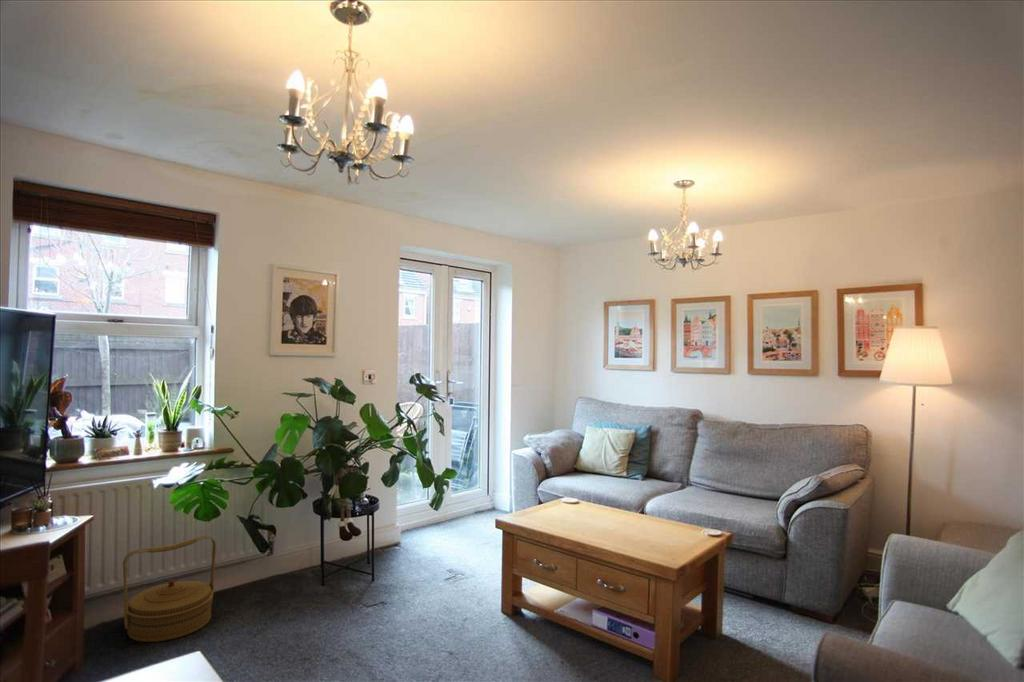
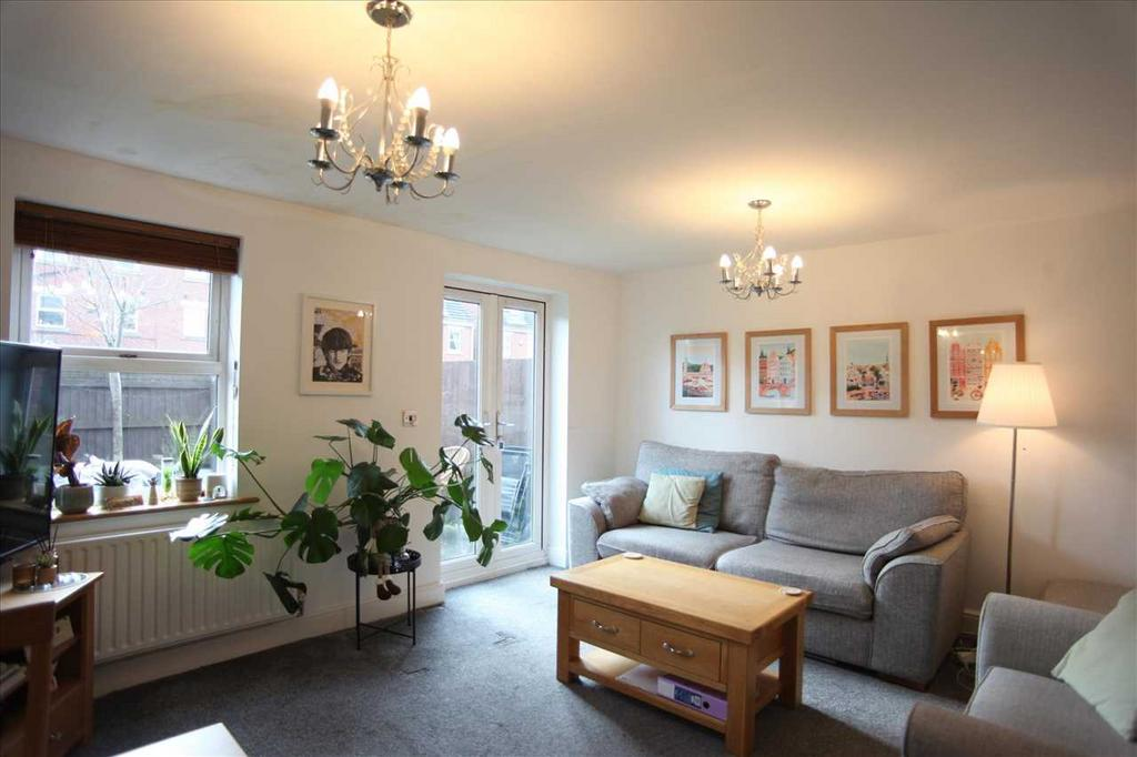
- woven basket [122,535,217,643]
